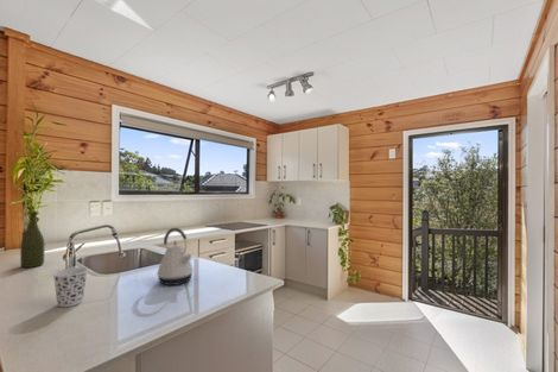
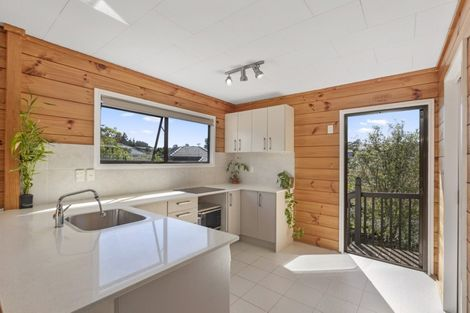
- cup [52,266,89,308]
- bottle [19,210,45,269]
- kettle [156,227,195,286]
